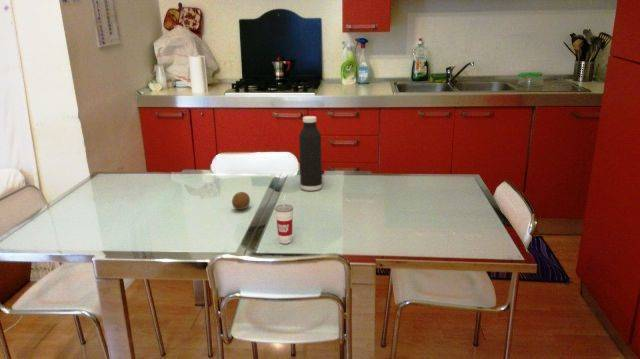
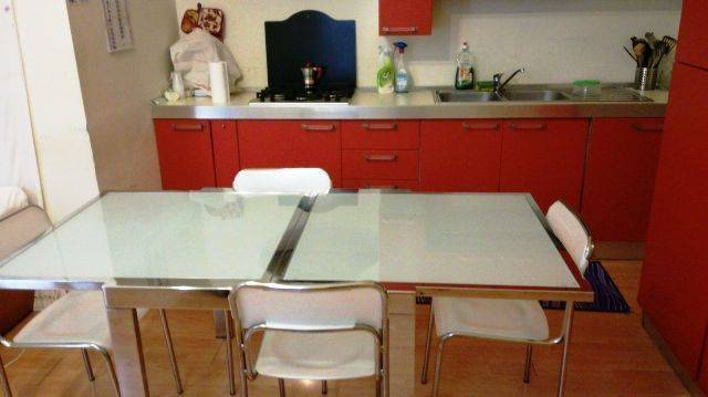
- water bottle [298,115,323,192]
- cup [274,193,294,245]
- fruit [231,191,251,211]
